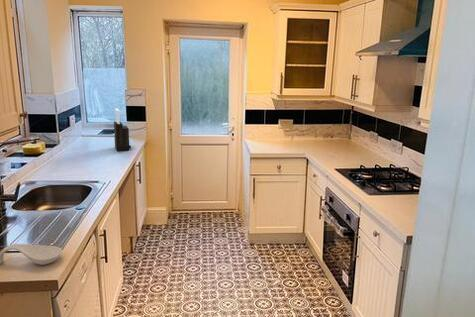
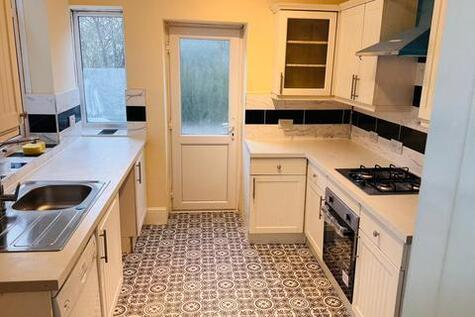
- spoon rest [0,243,63,266]
- knife block [113,107,132,152]
